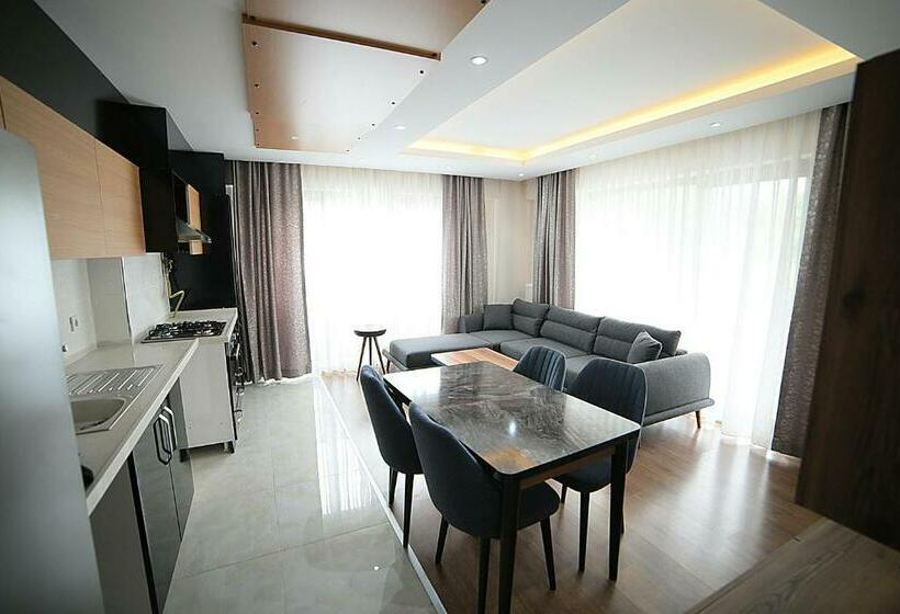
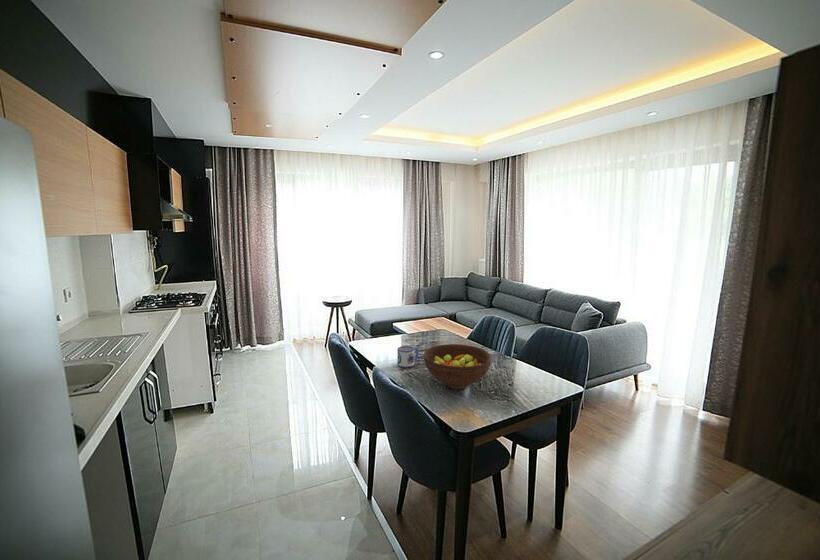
+ mug [396,345,420,369]
+ fruit bowl [422,343,493,390]
